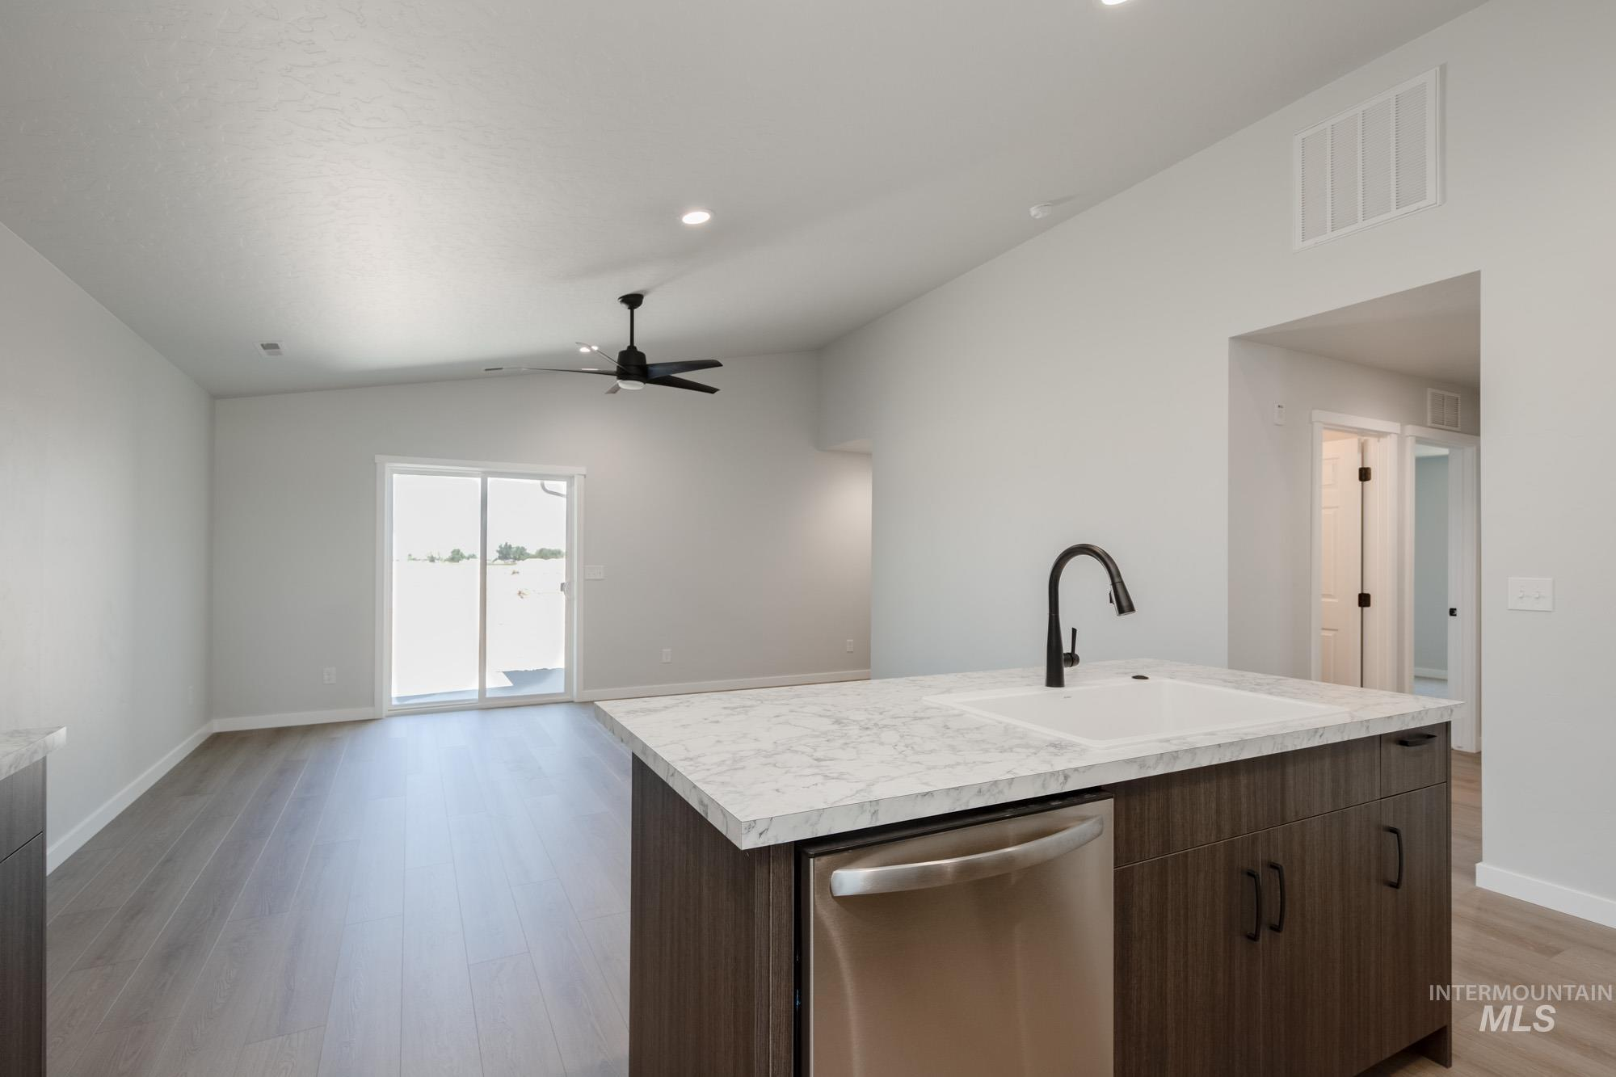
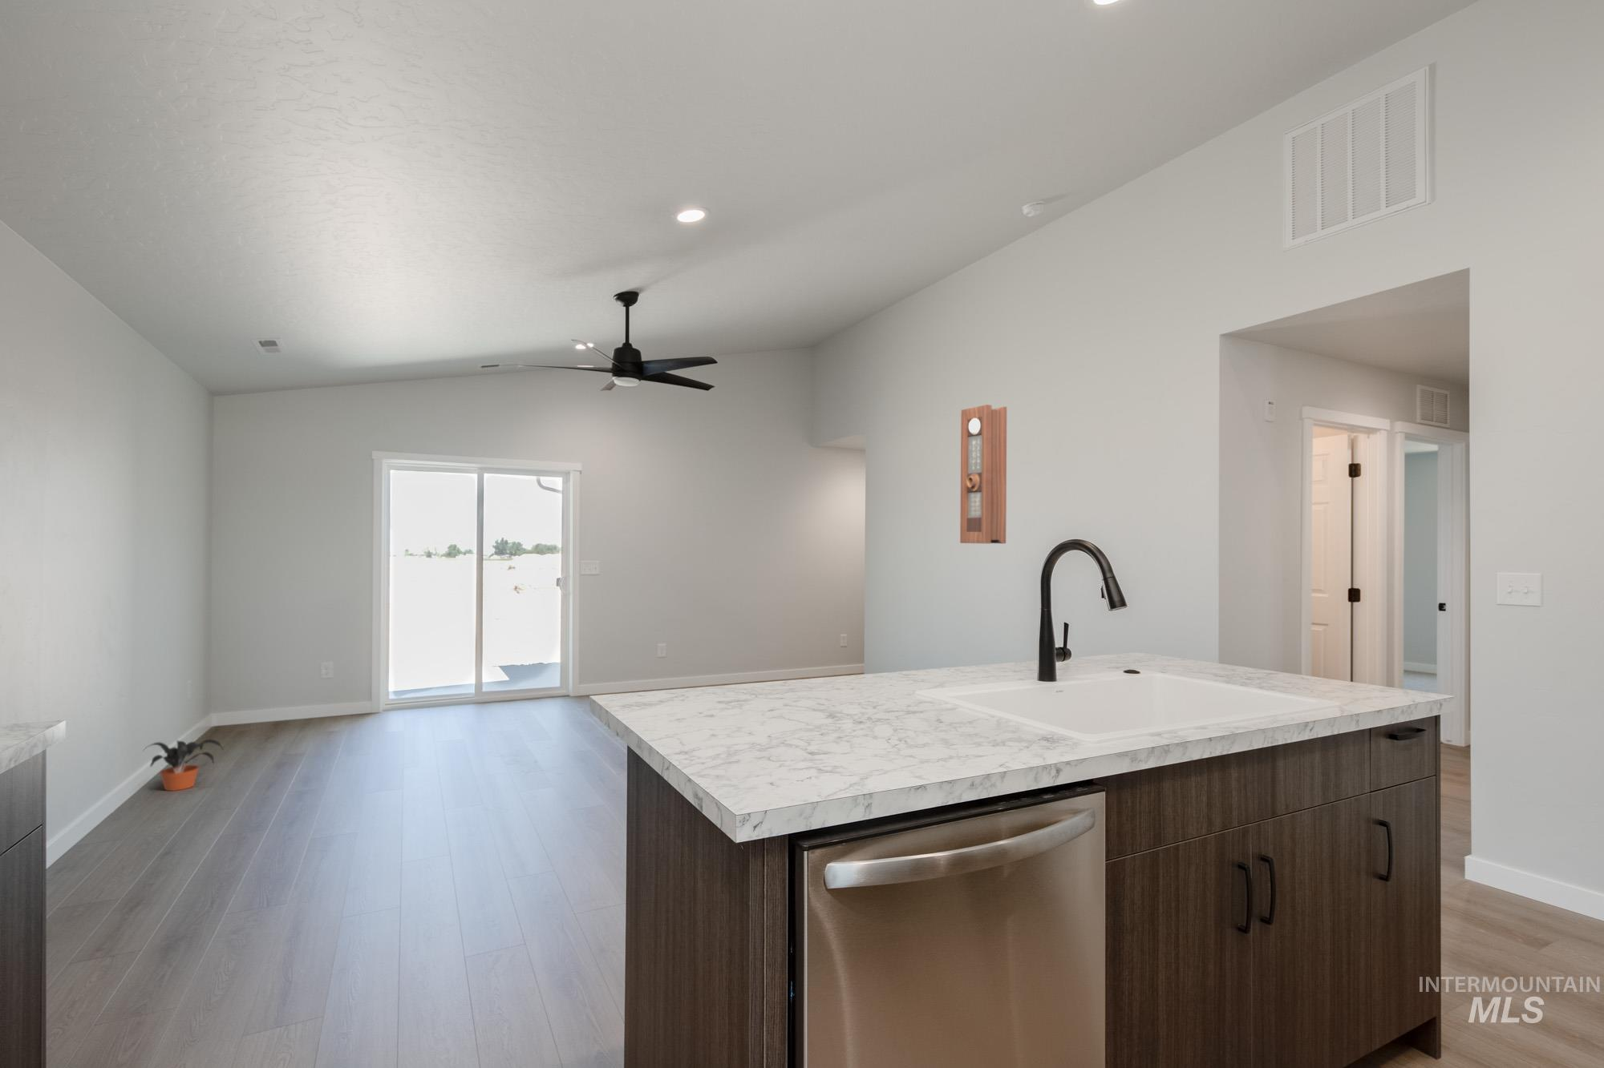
+ pendulum clock [959,404,1008,544]
+ potted plant [142,739,224,791]
